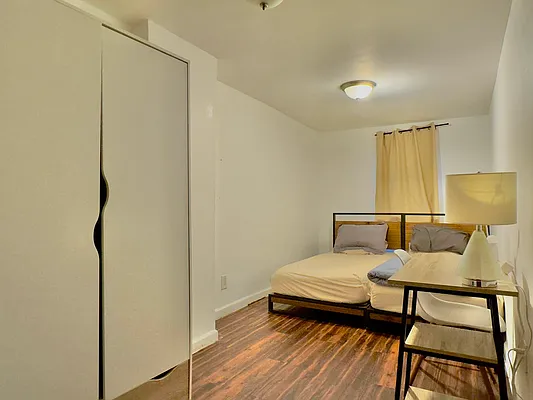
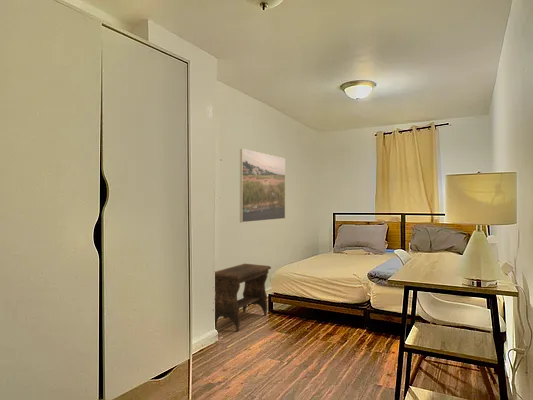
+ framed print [239,148,286,223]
+ footstool [214,263,272,332]
